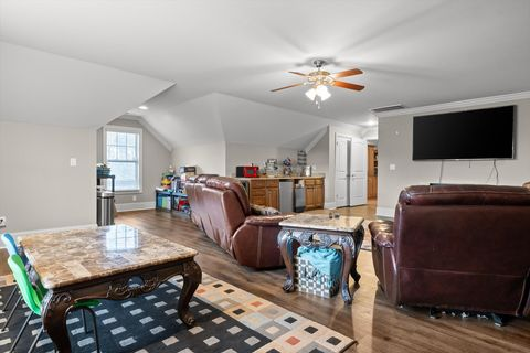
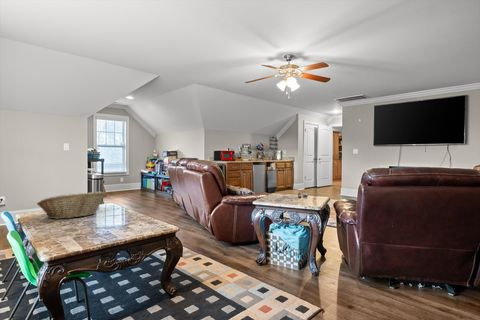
+ fruit basket [36,190,106,220]
